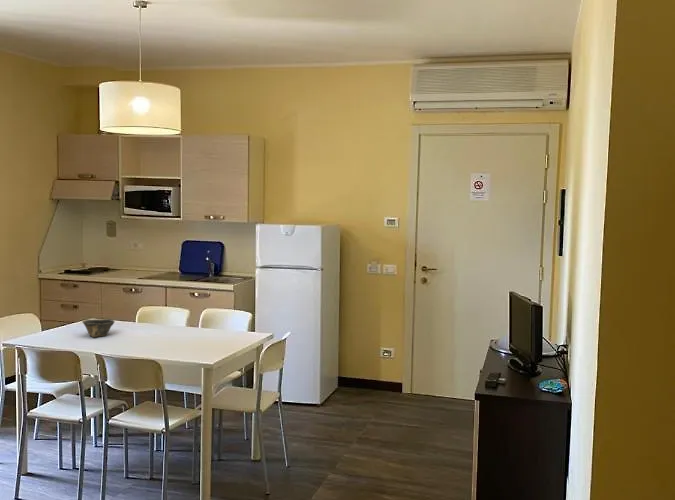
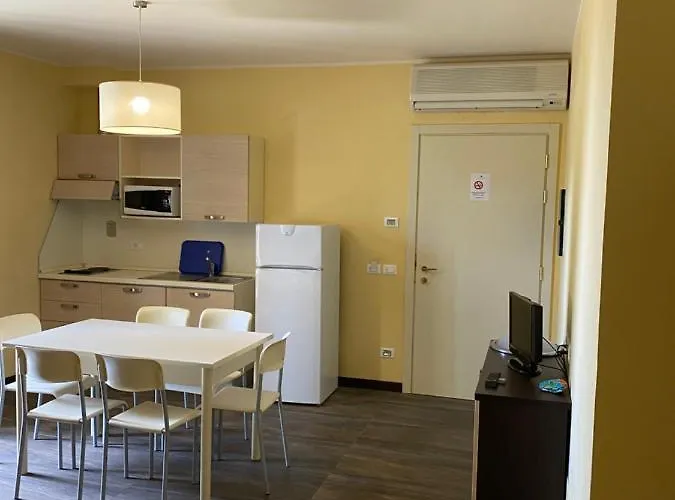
- bowl [81,318,116,338]
